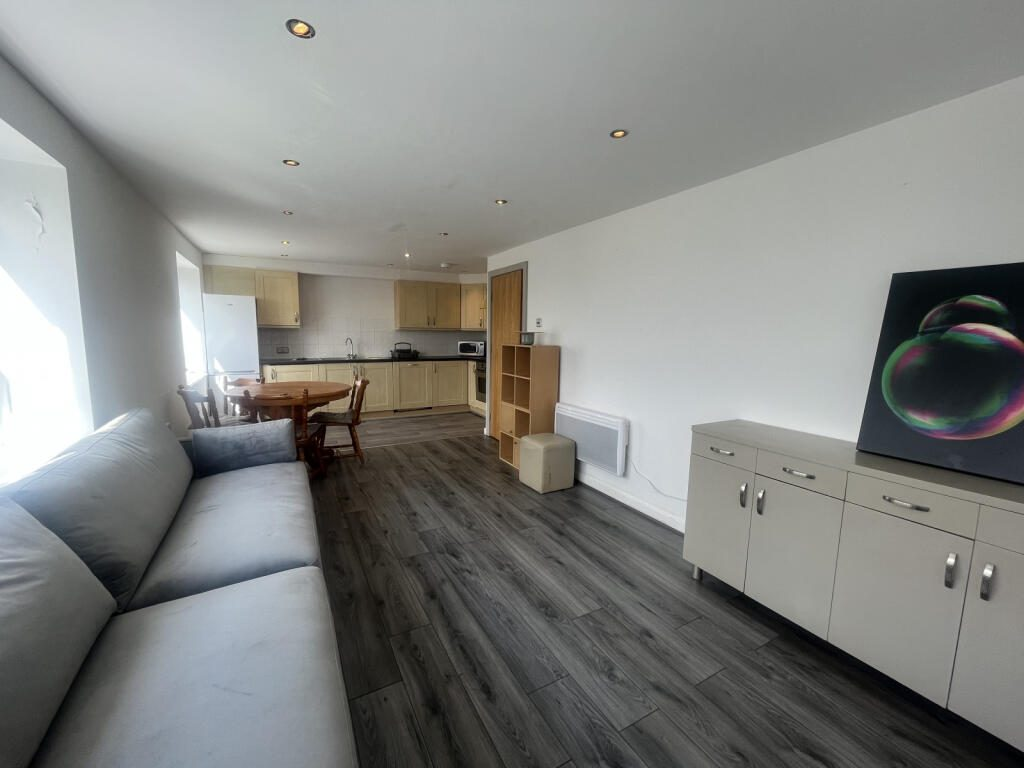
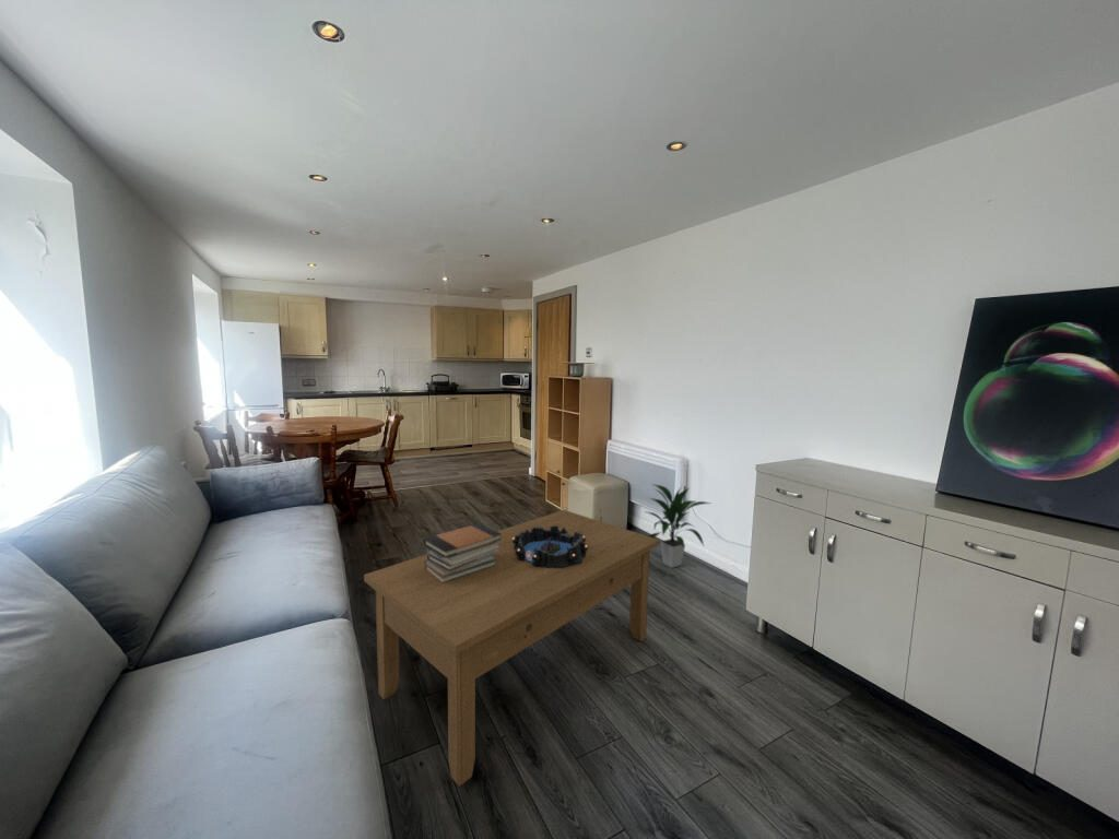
+ coffee table [363,509,660,788]
+ book stack [423,522,502,583]
+ indoor plant [646,483,714,569]
+ decorative bowl [513,525,588,568]
